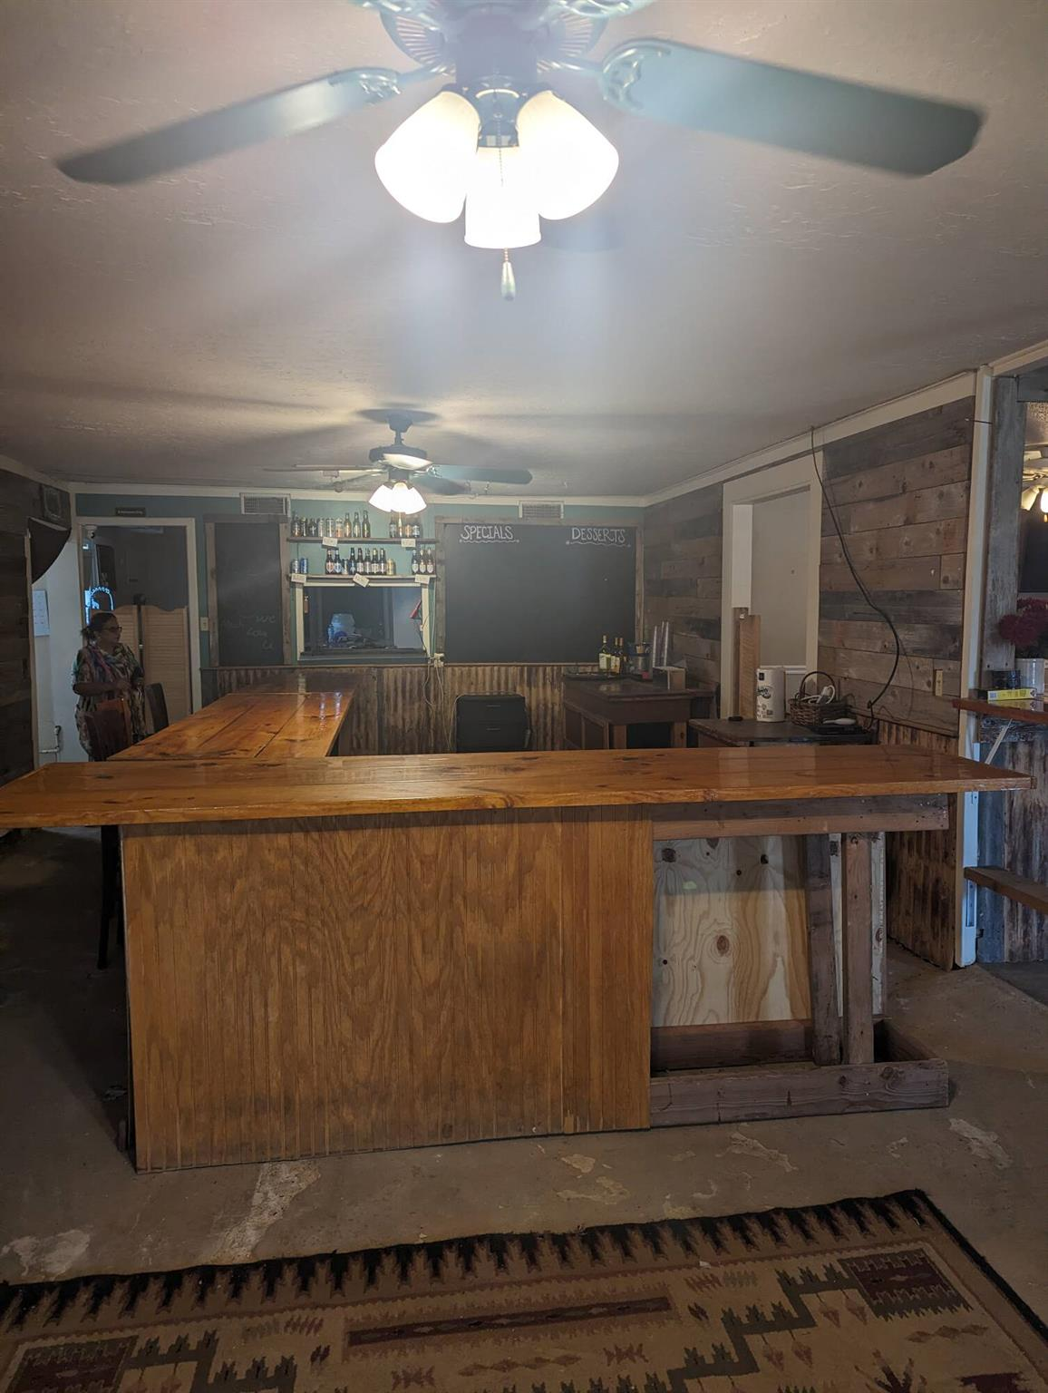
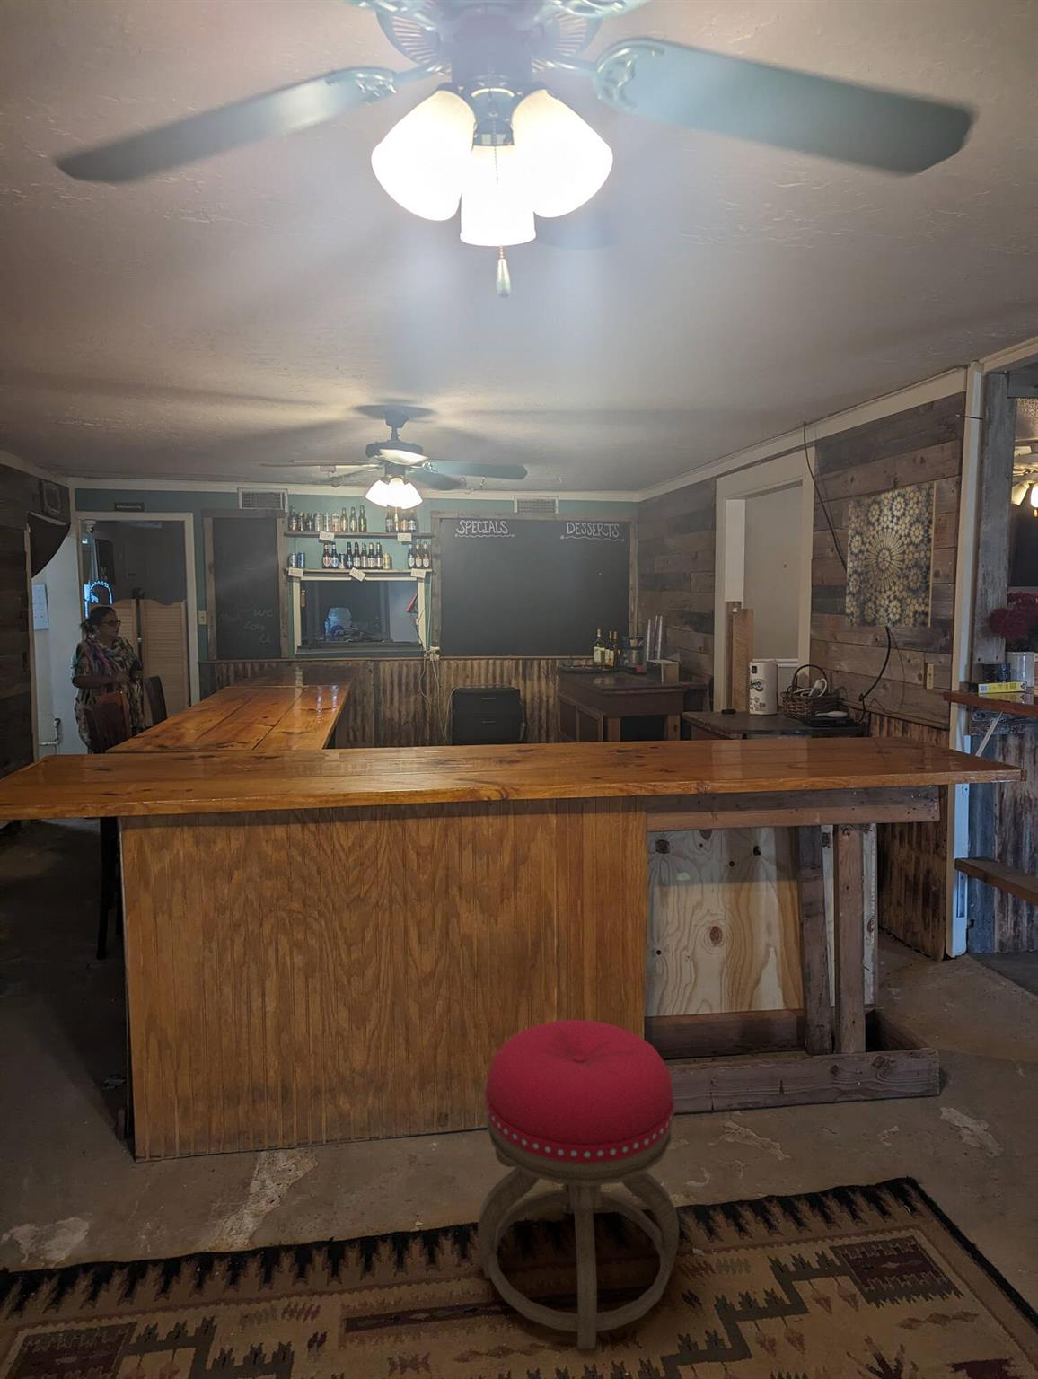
+ stool [476,1019,679,1351]
+ wall art [844,481,937,628]
